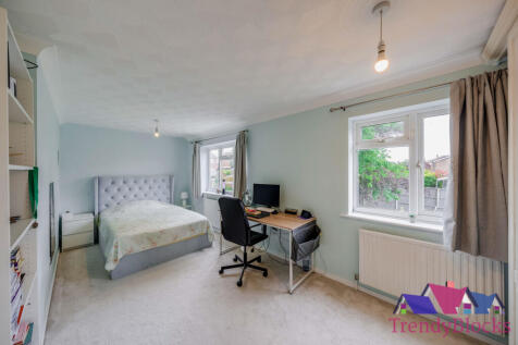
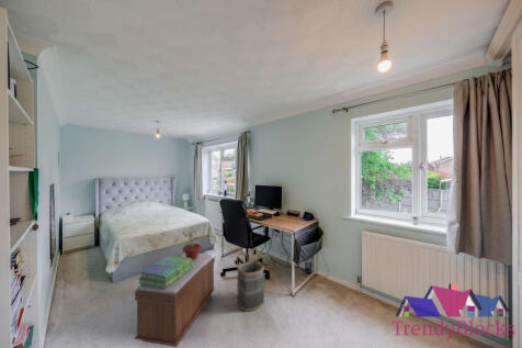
+ stack of books [138,255,193,289]
+ basket [236,247,265,312]
+ potted plant [181,231,203,260]
+ bench [134,252,216,348]
